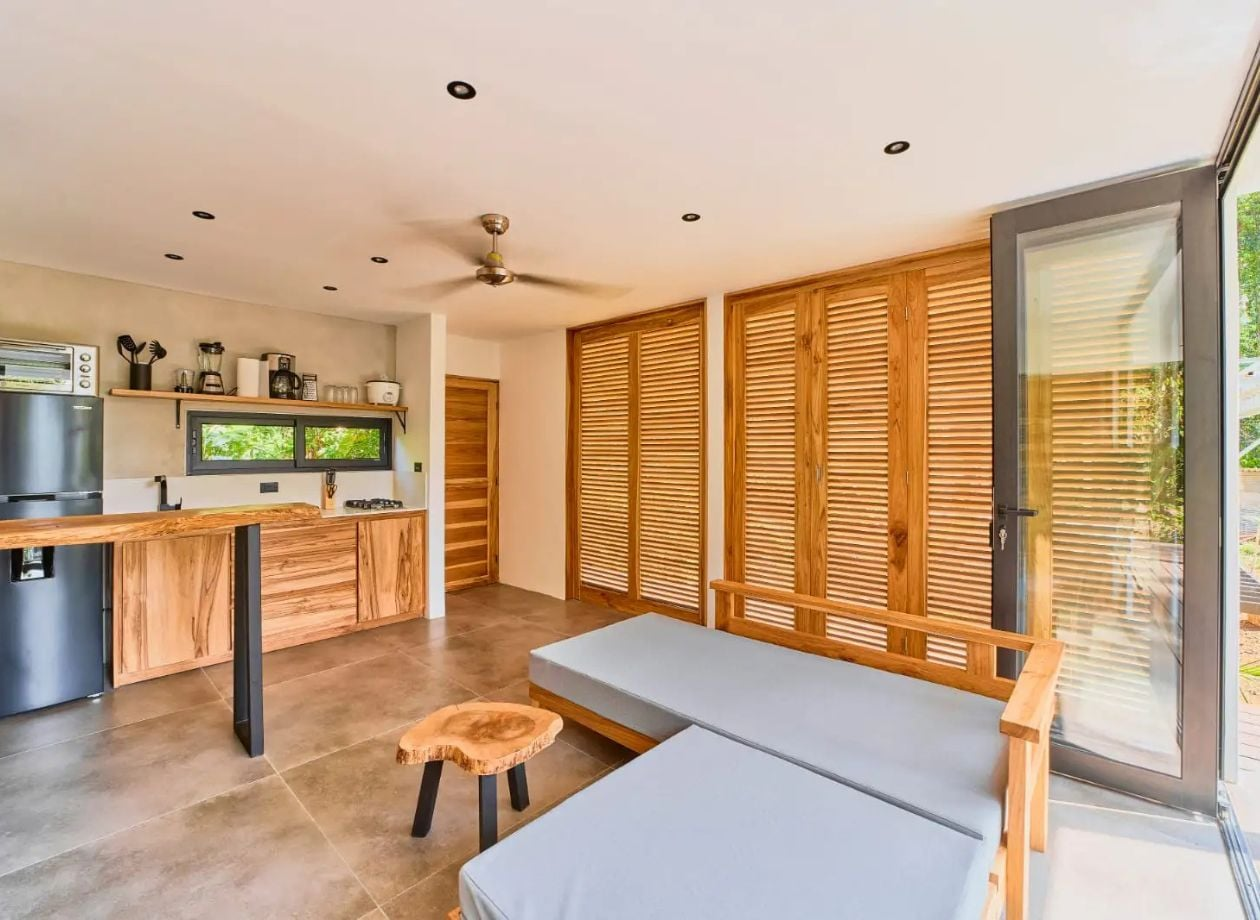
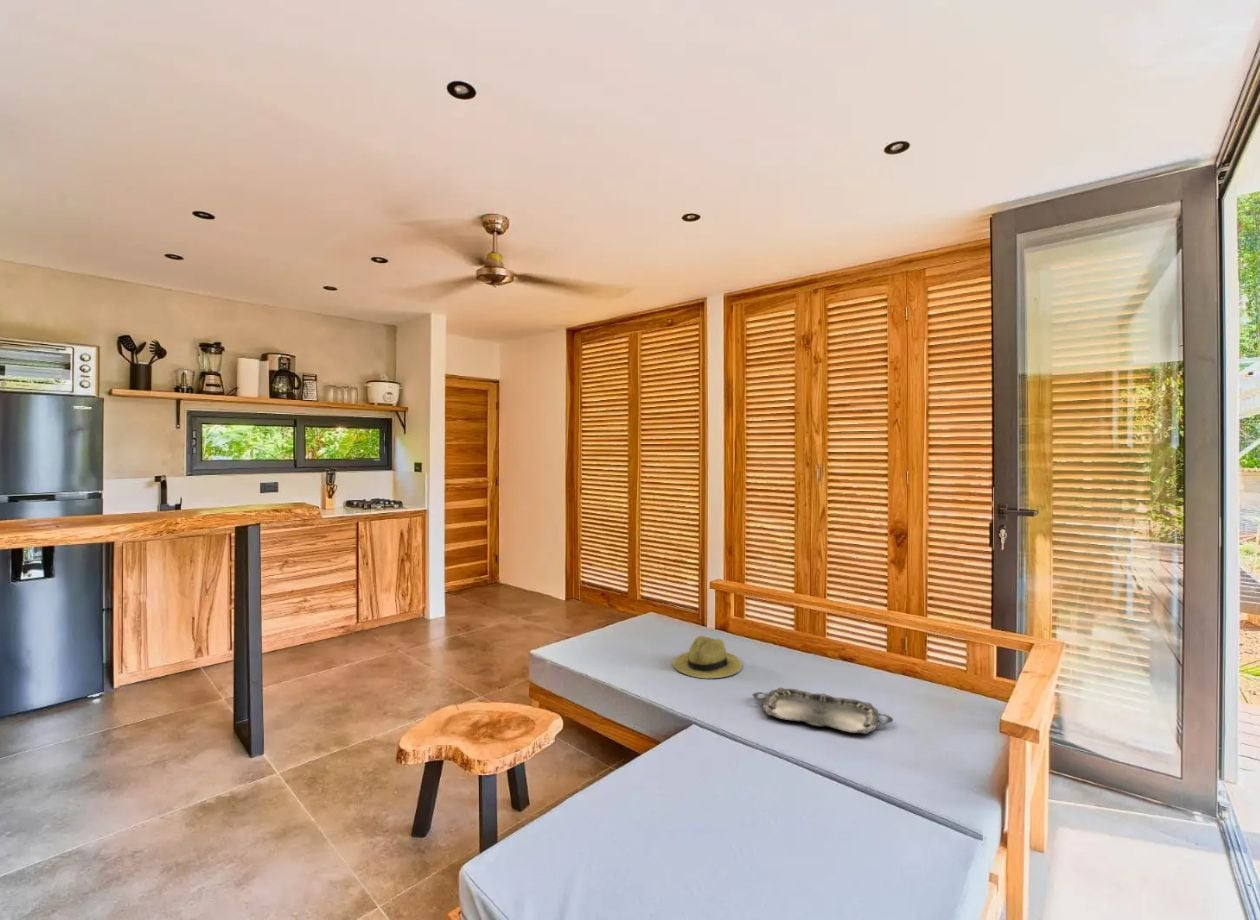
+ straw hat [671,635,743,679]
+ serving tray [752,687,894,735]
